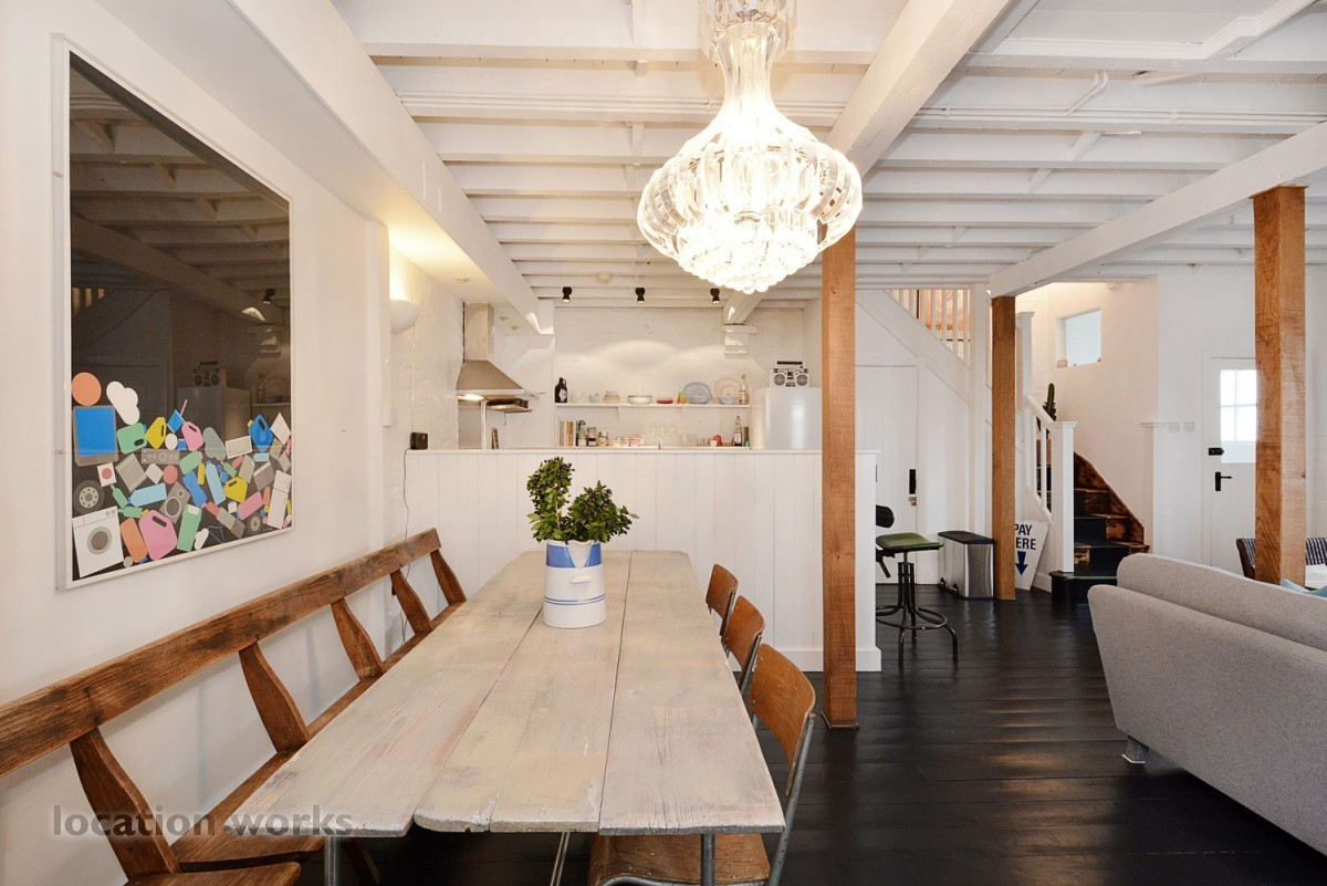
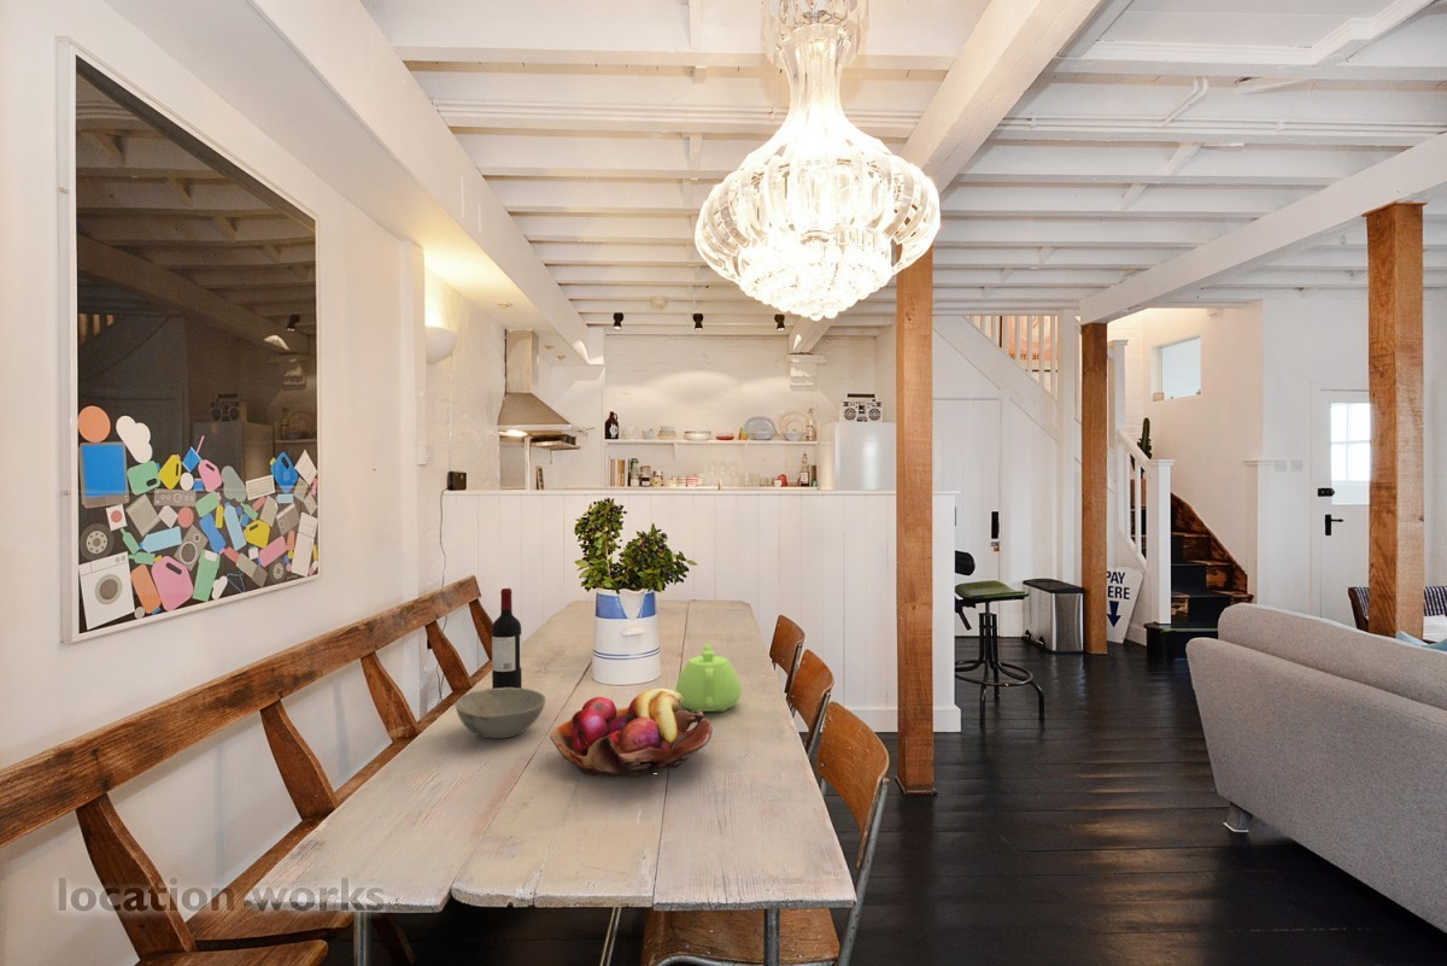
+ teapot [674,640,743,714]
+ fruit basket [549,687,714,778]
+ bowl [455,687,546,739]
+ wine bottle [491,587,523,689]
